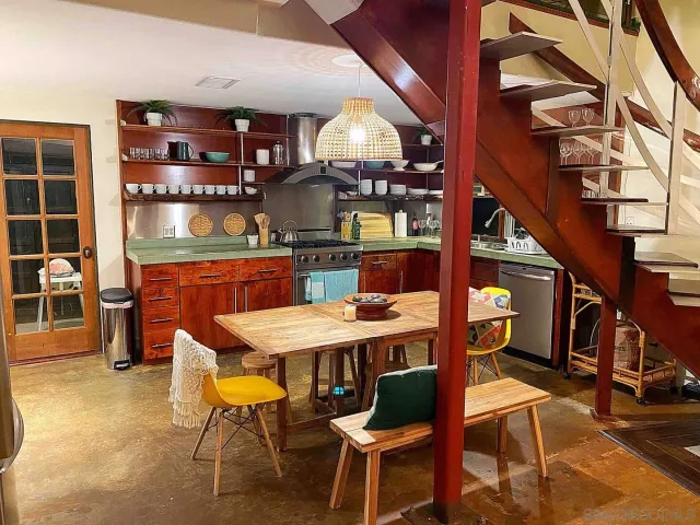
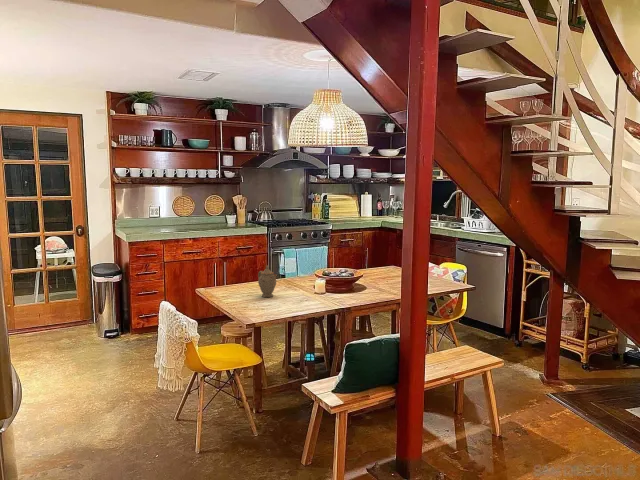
+ chinaware [257,264,278,298]
